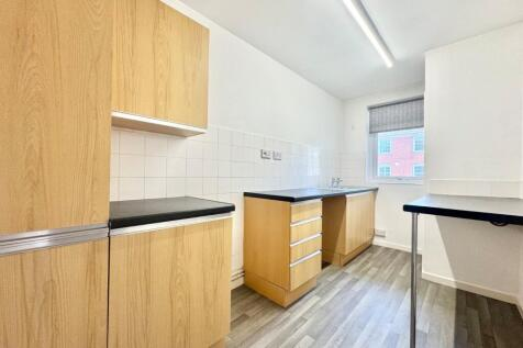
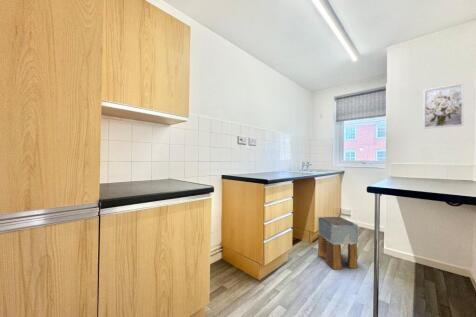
+ wall art [423,82,465,130]
+ stool [317,216,359,270]
